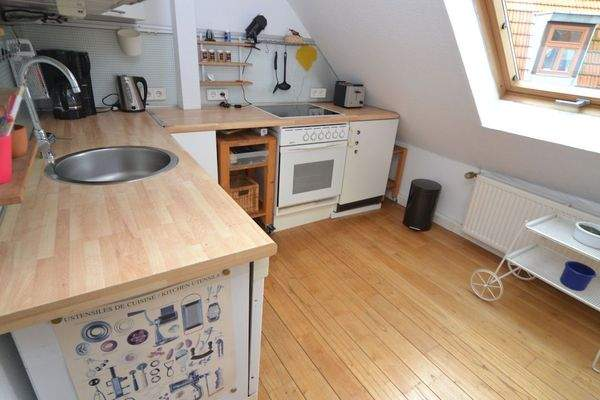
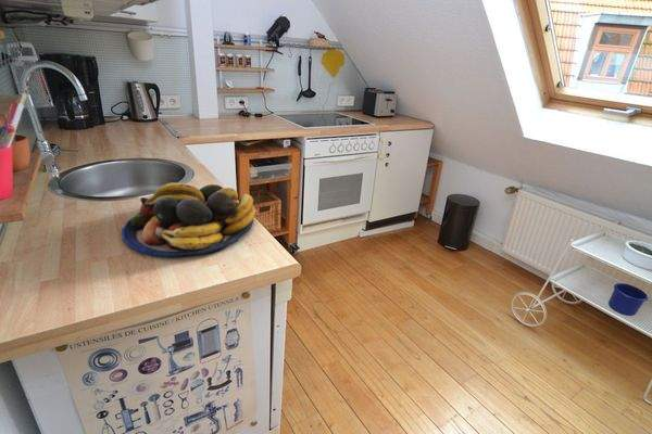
+ fruit bowl [121,181,256,258]
